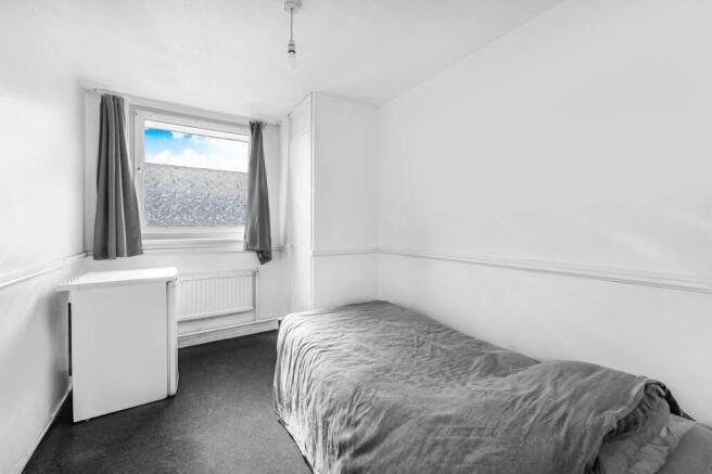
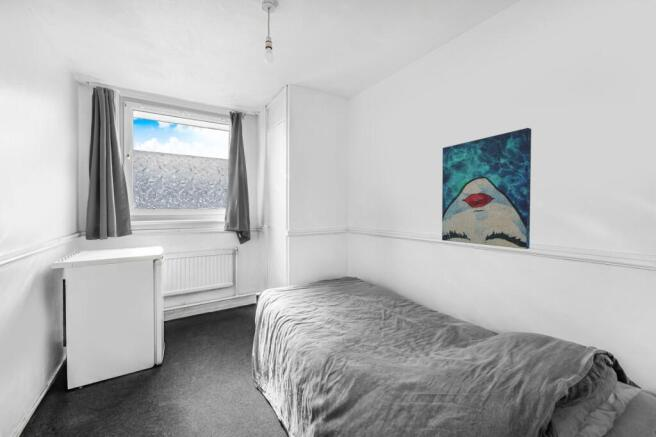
+ wall art [441,127,532,250]
